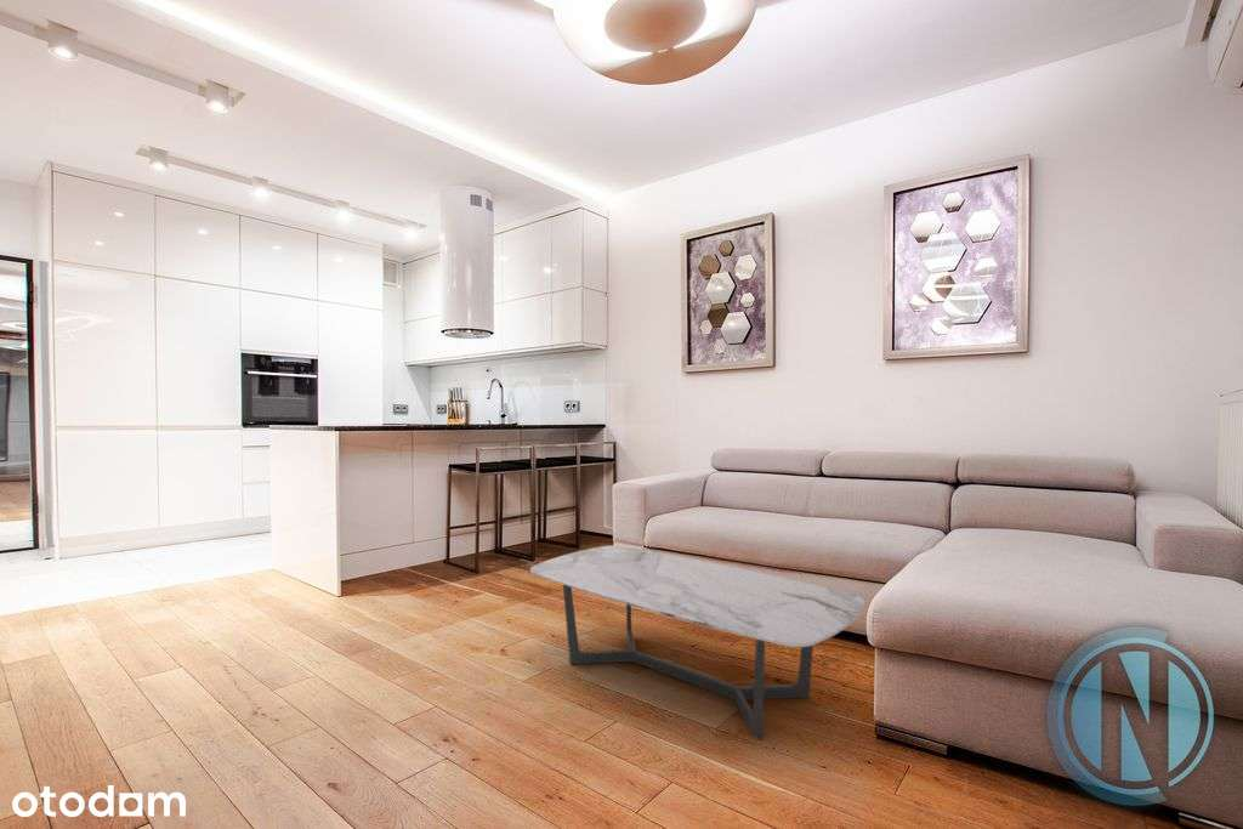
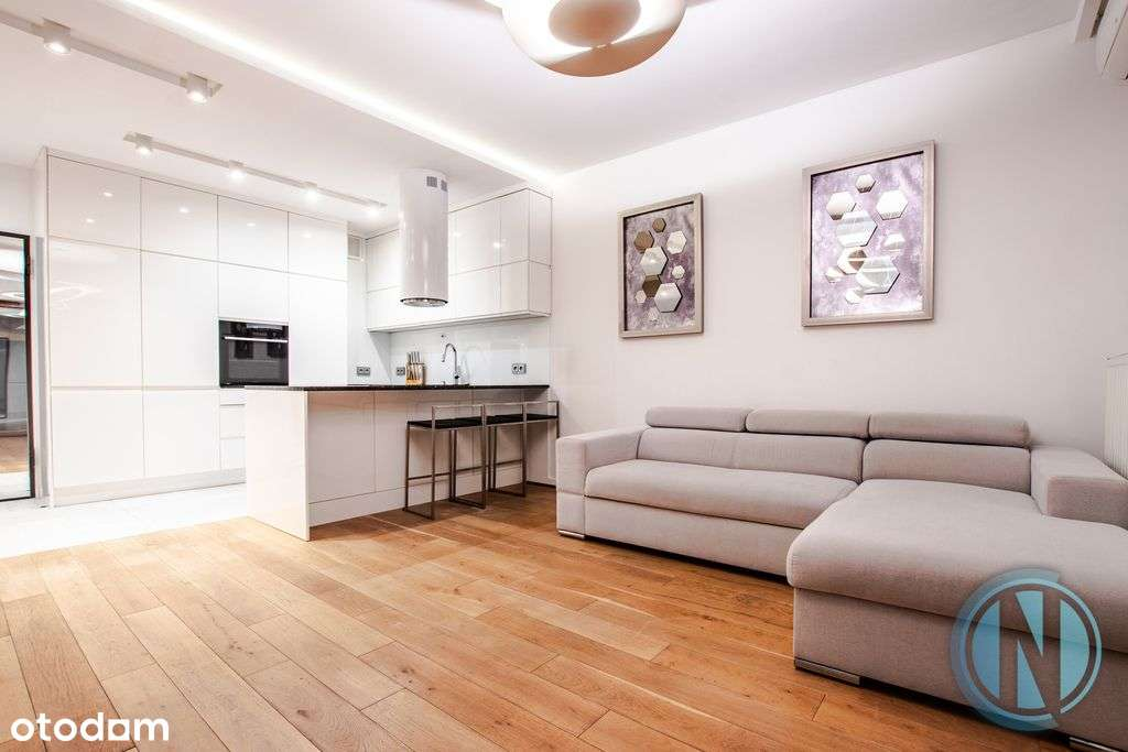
- coffee table [529,545,865,742]
